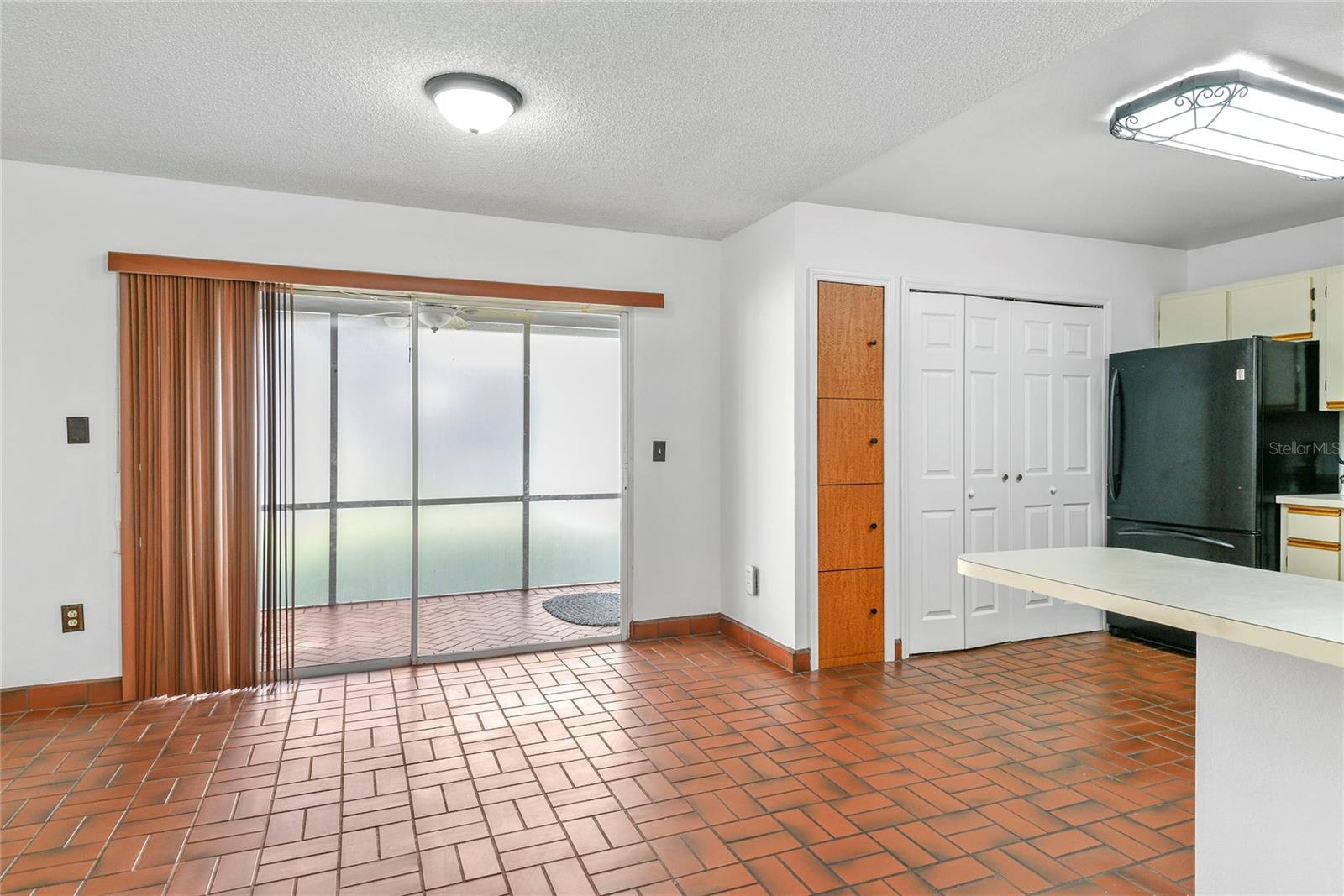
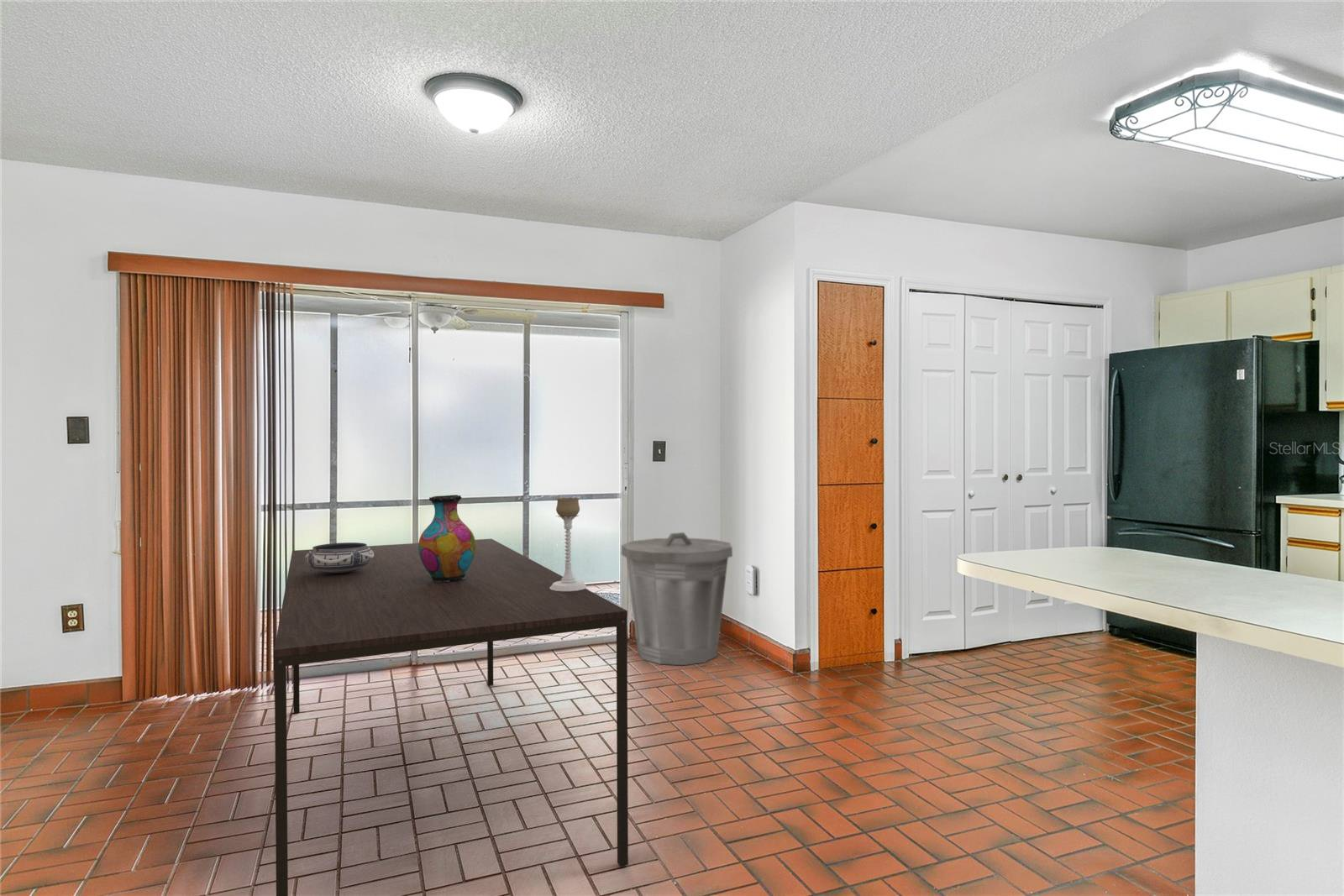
+ vase [418,494,476,582]
+ dining table [273,538,629,896]
+ candle holder [549,497,588,591]
+ bowl [305,542,374,574]
+ trash can [620,532,733,666]
